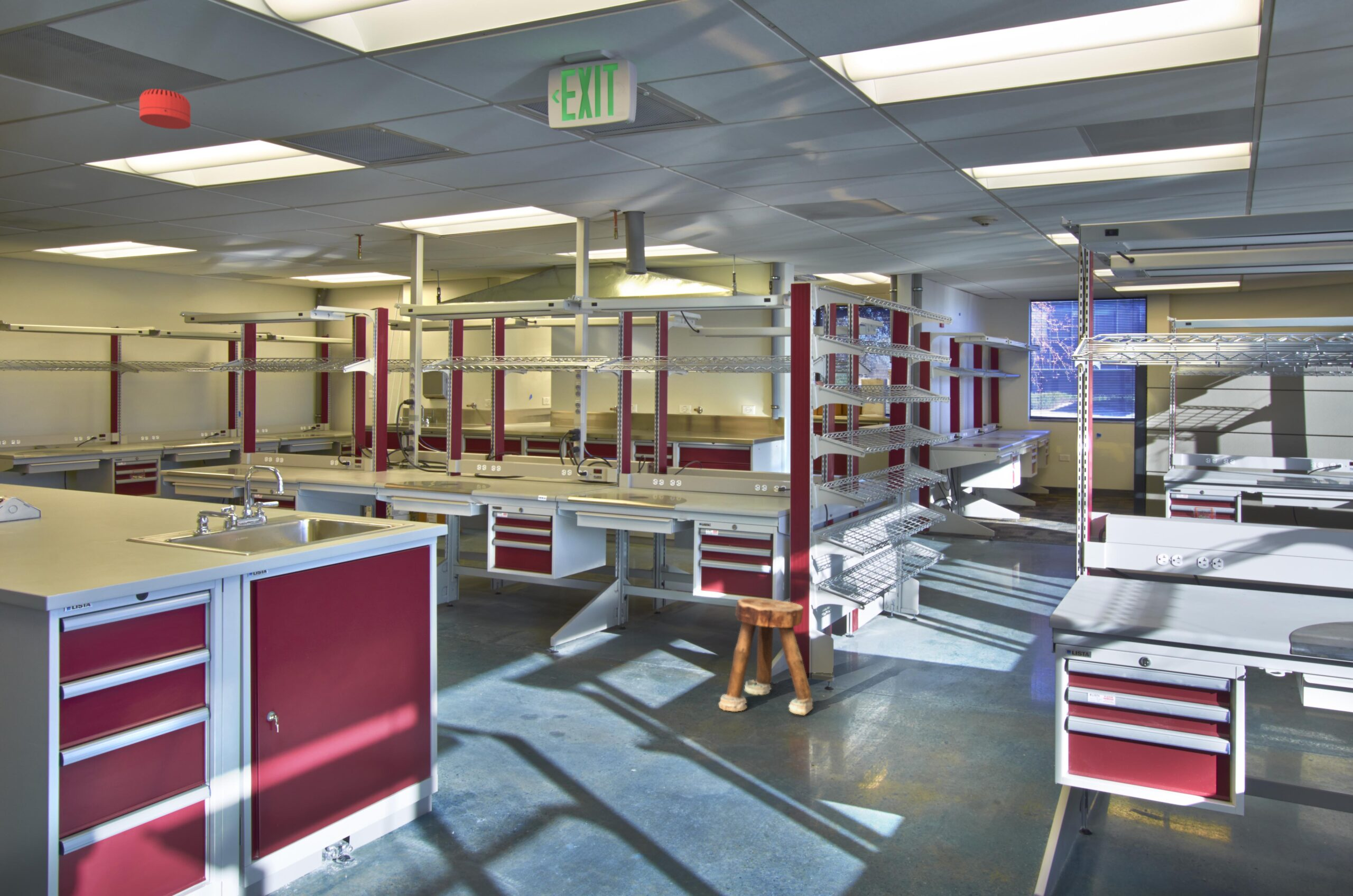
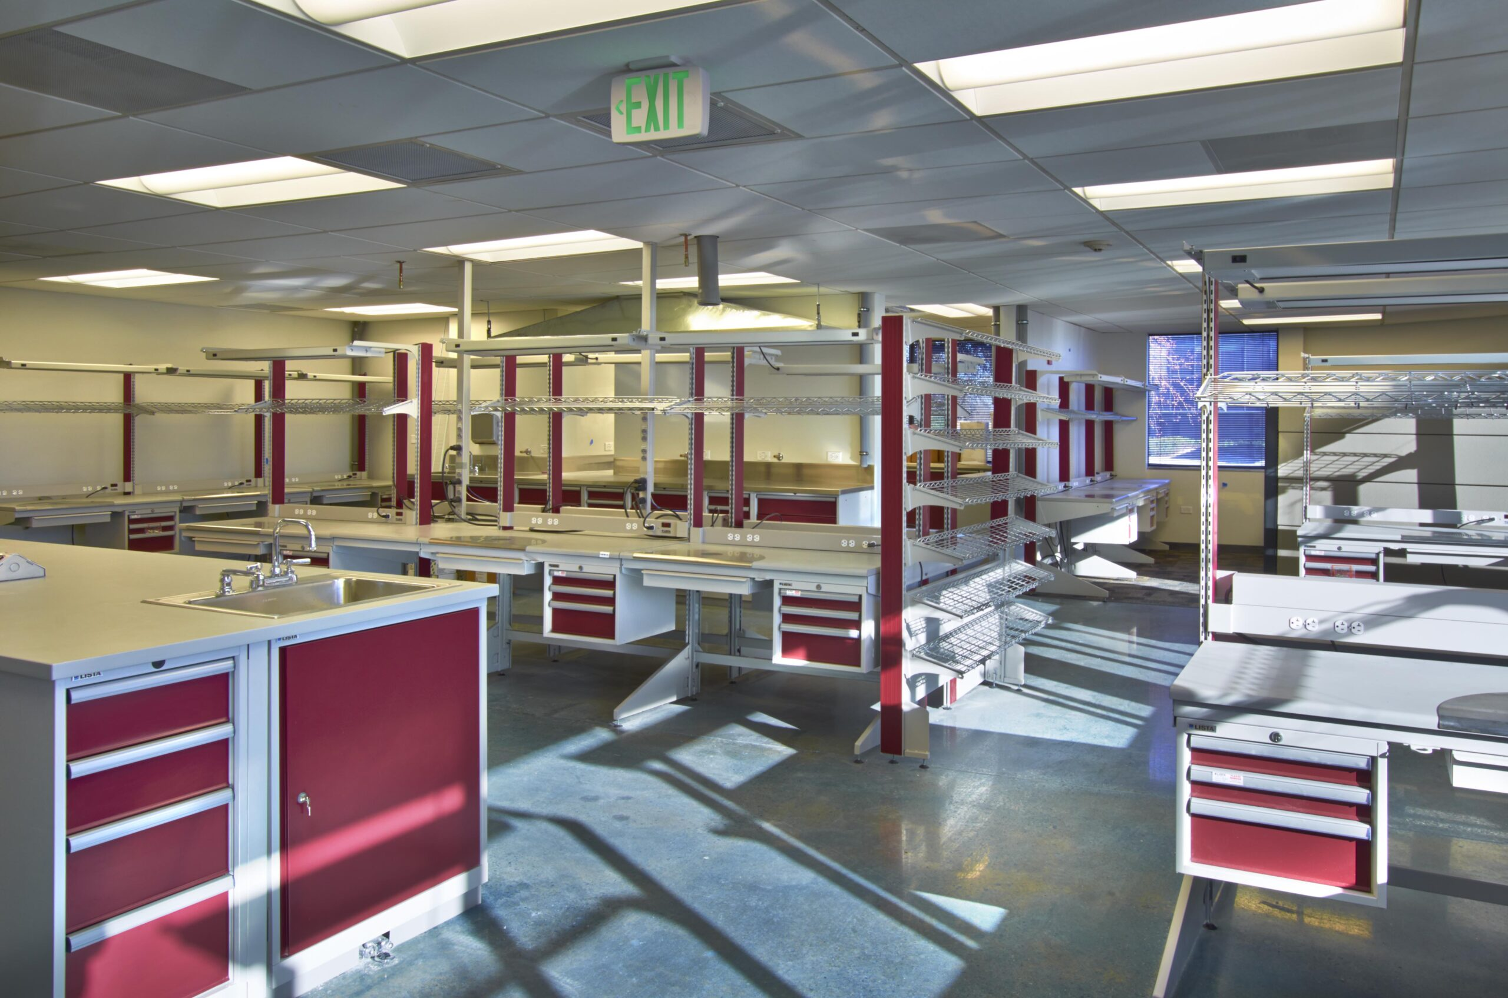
- stool [718,597,813,716]
- smoke detector [139,89,191,130]
